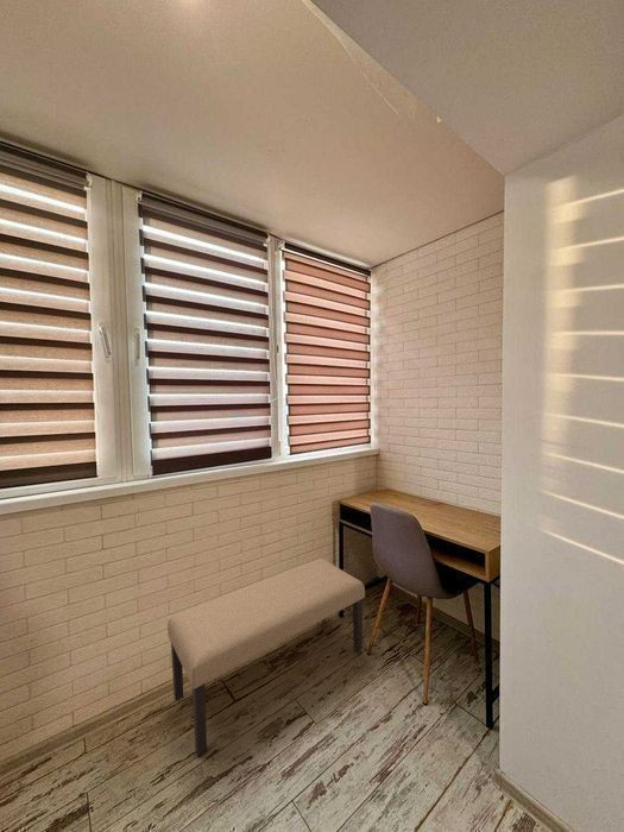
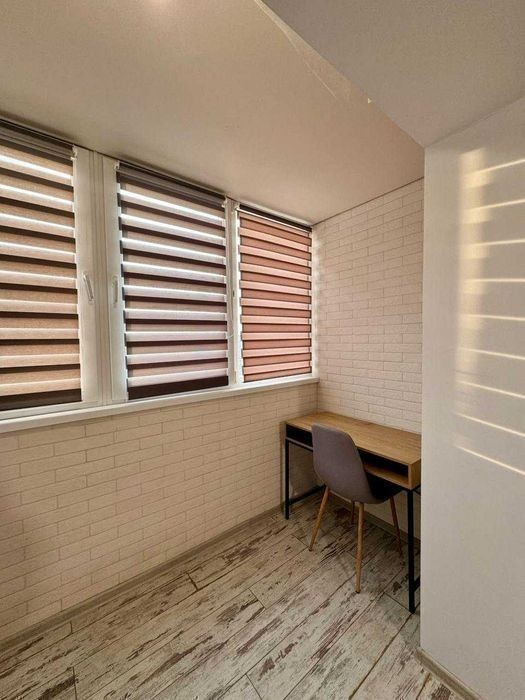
- bench [166,557,366,758]
